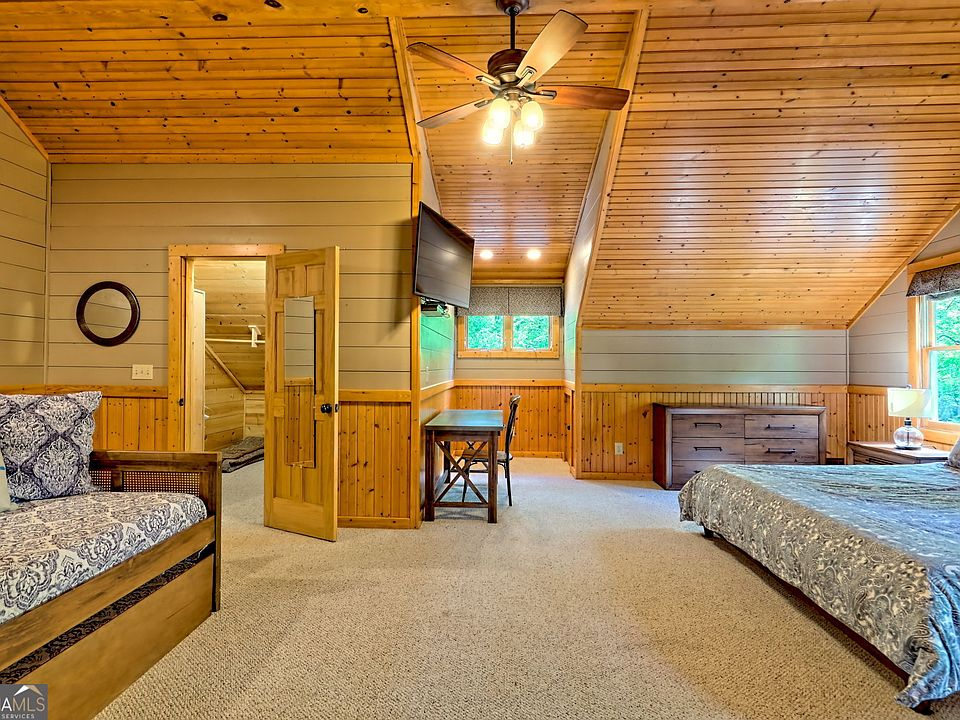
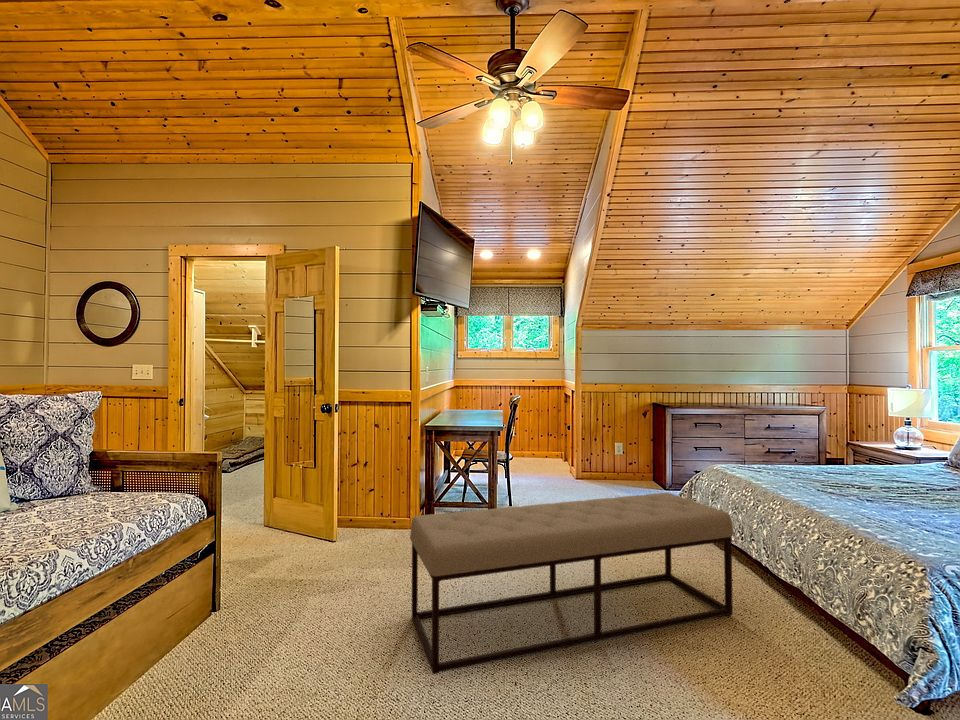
+ bench [409,492,734,675]
